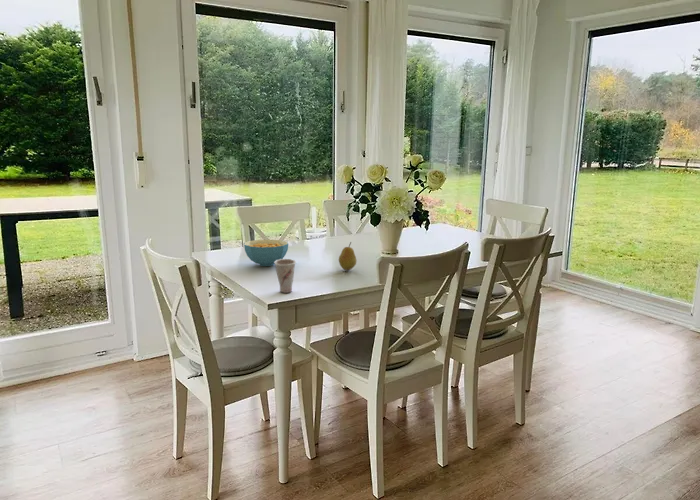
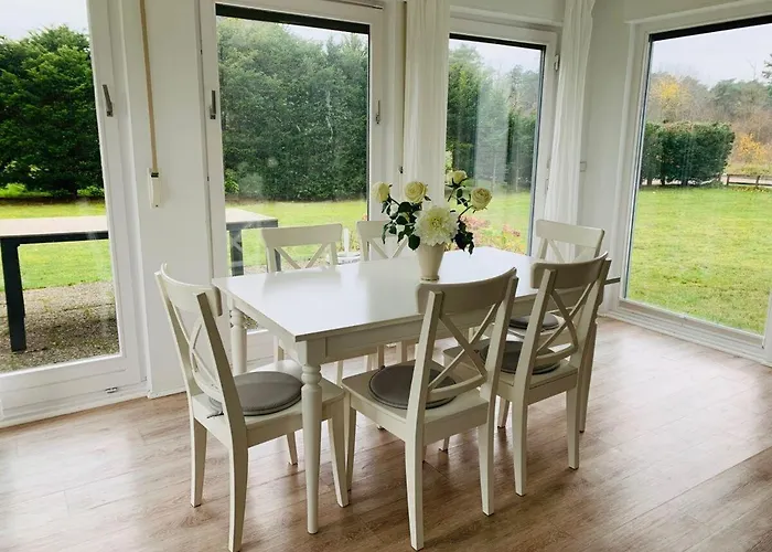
- cup [274,258,297,294]
- cereal bowl [243,239,289,267]
- fruit [338,241,357,272]
